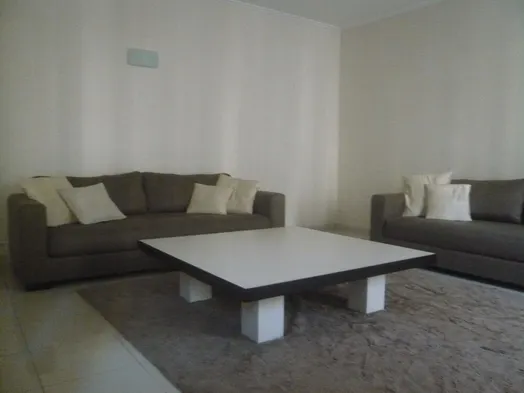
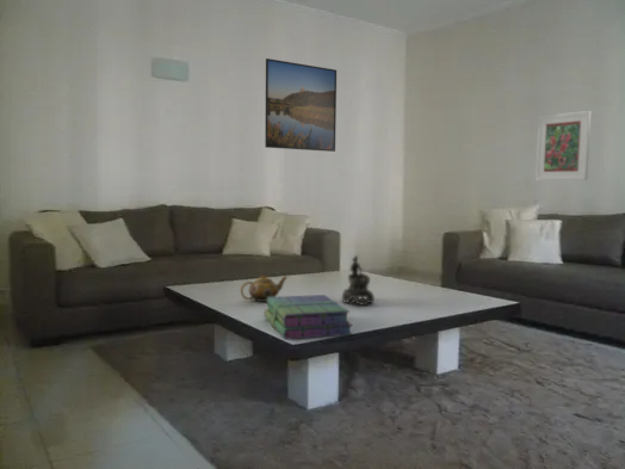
+ teapot [240,272,289,303]
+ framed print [264,57,338,153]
+ decorative bowl [341,254,376,307]
+ stack of books [262,294,354,340]
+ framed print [534,110,592,181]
